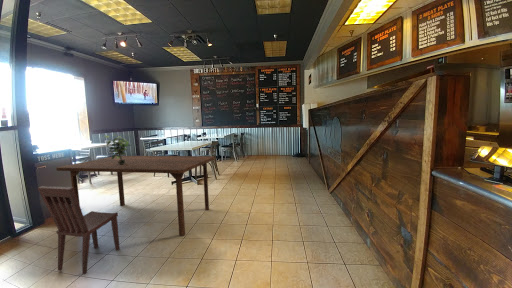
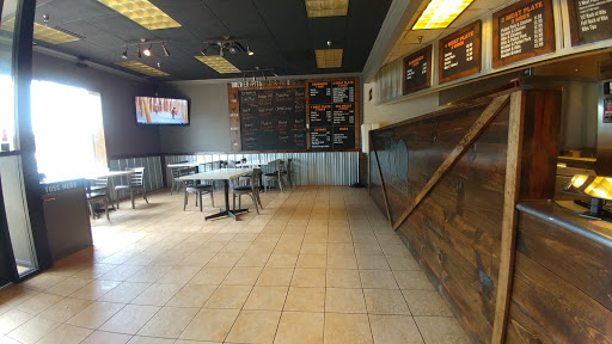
- potted plant [104,134,132,164]
- dining chair [37,185,121,275]
- dining table [55,155,216,237]
